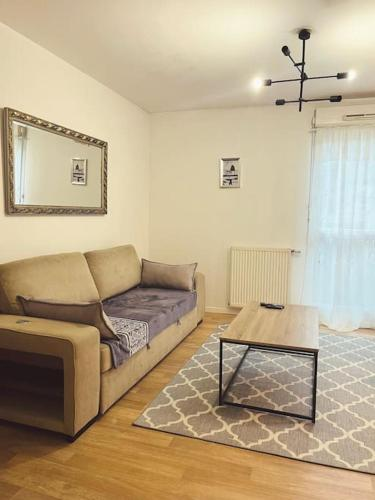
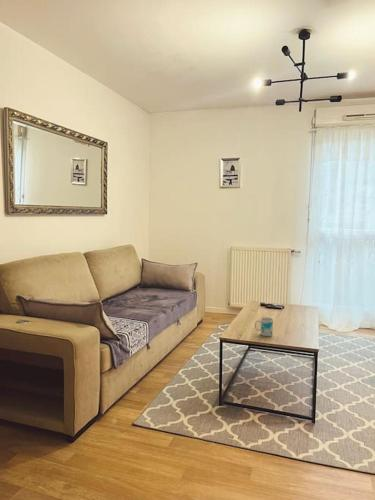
+ mug [254,316,274,337]
